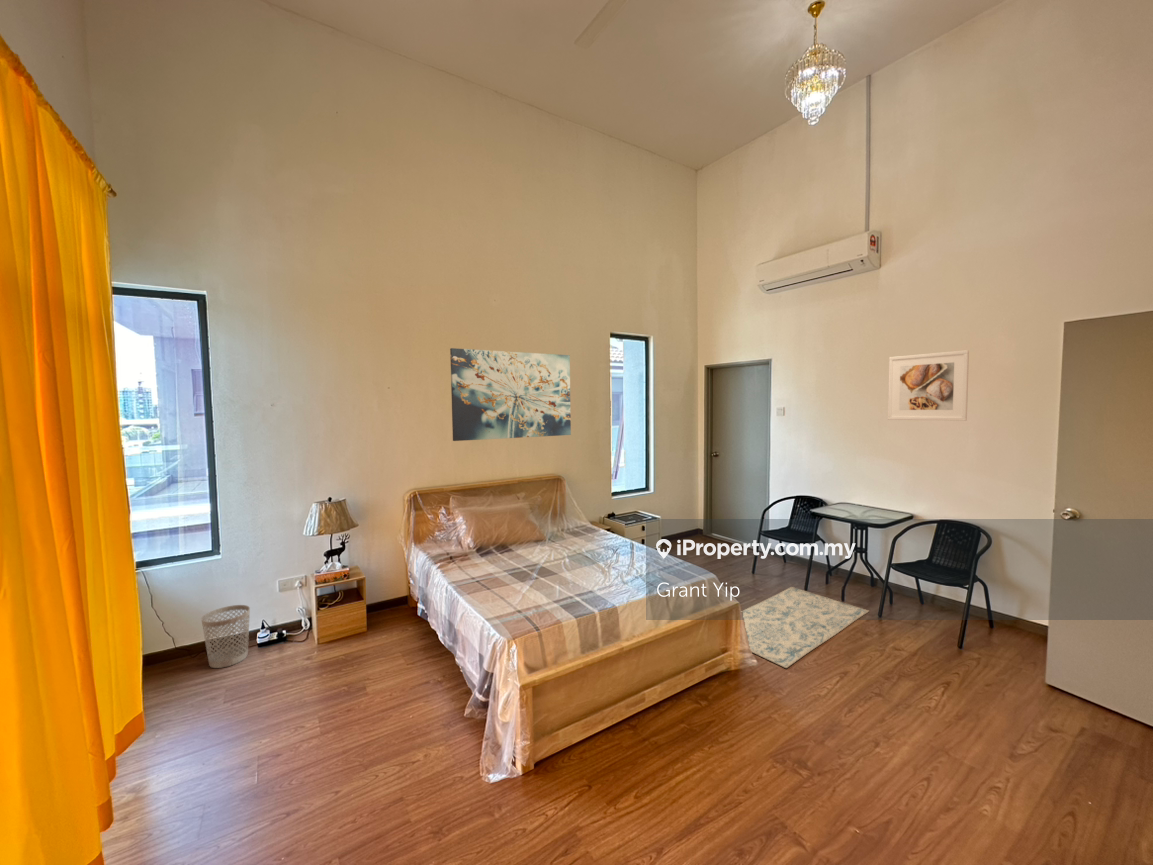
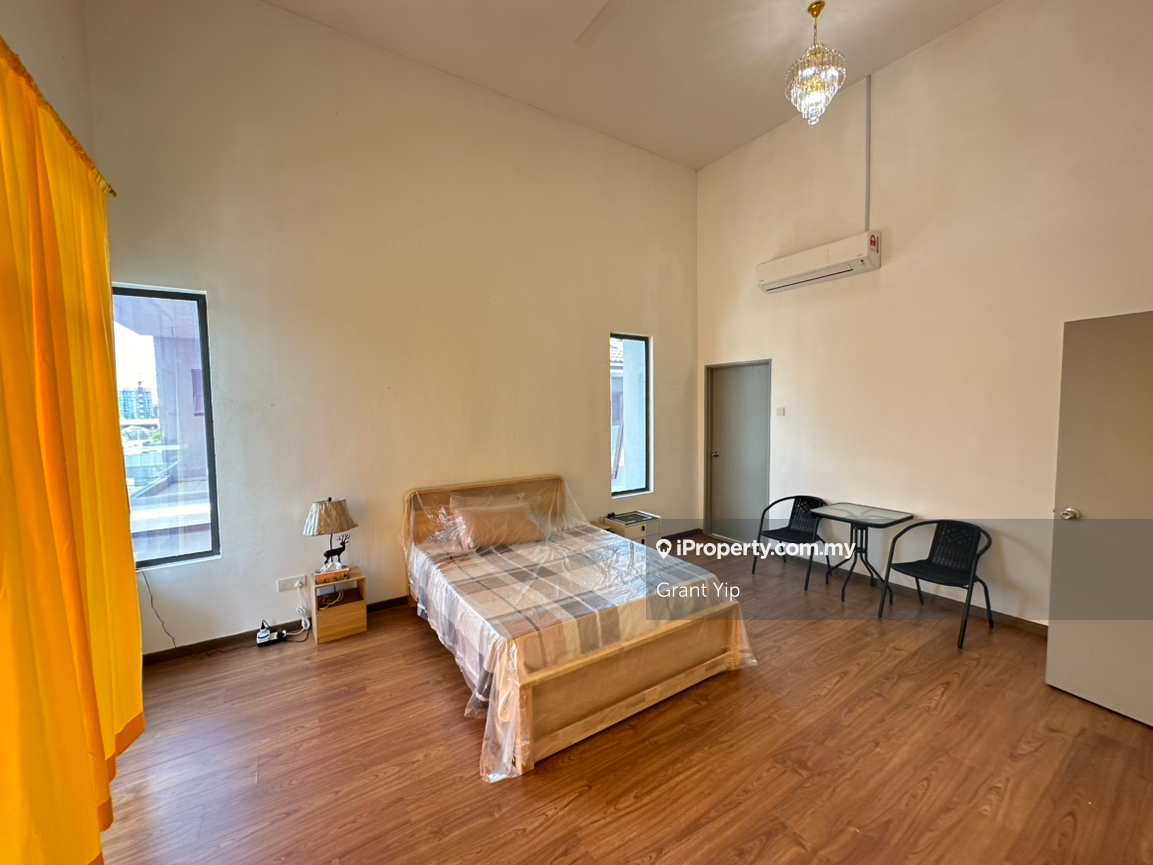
- wall art [449,347,572,442]
- rug [741,586,870,669]
- wastebasket [200,604,251,669]
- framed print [887,349,970,422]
